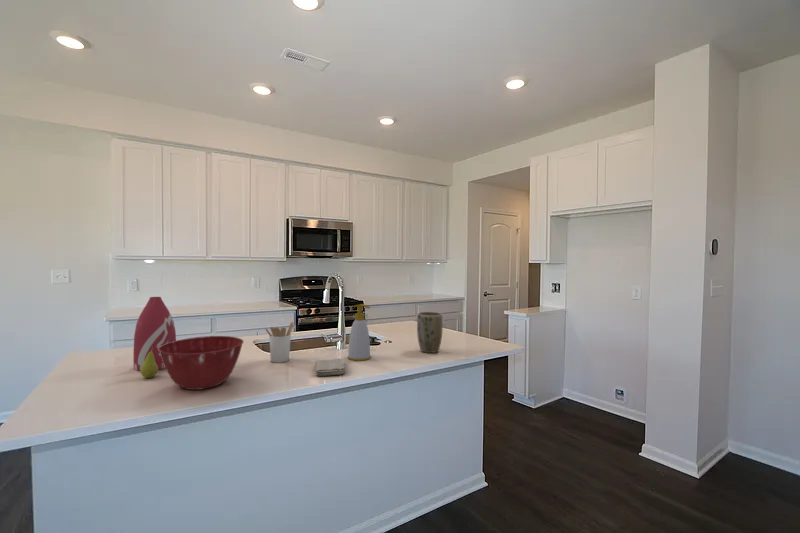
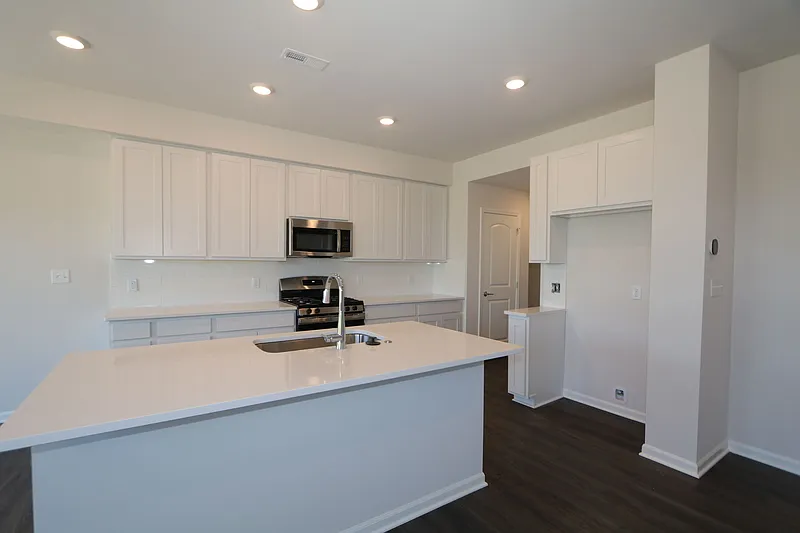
- plant pot [416,311,443,354]
- bottle [132,296,177,372]
- soap bottle [347,303,372,362]
- mixing bowl [158,335,245,391]
- washcloth [315,358,345,377]
- utensil holder [264,321,294,364]
- fruit [140,346,159,379]
